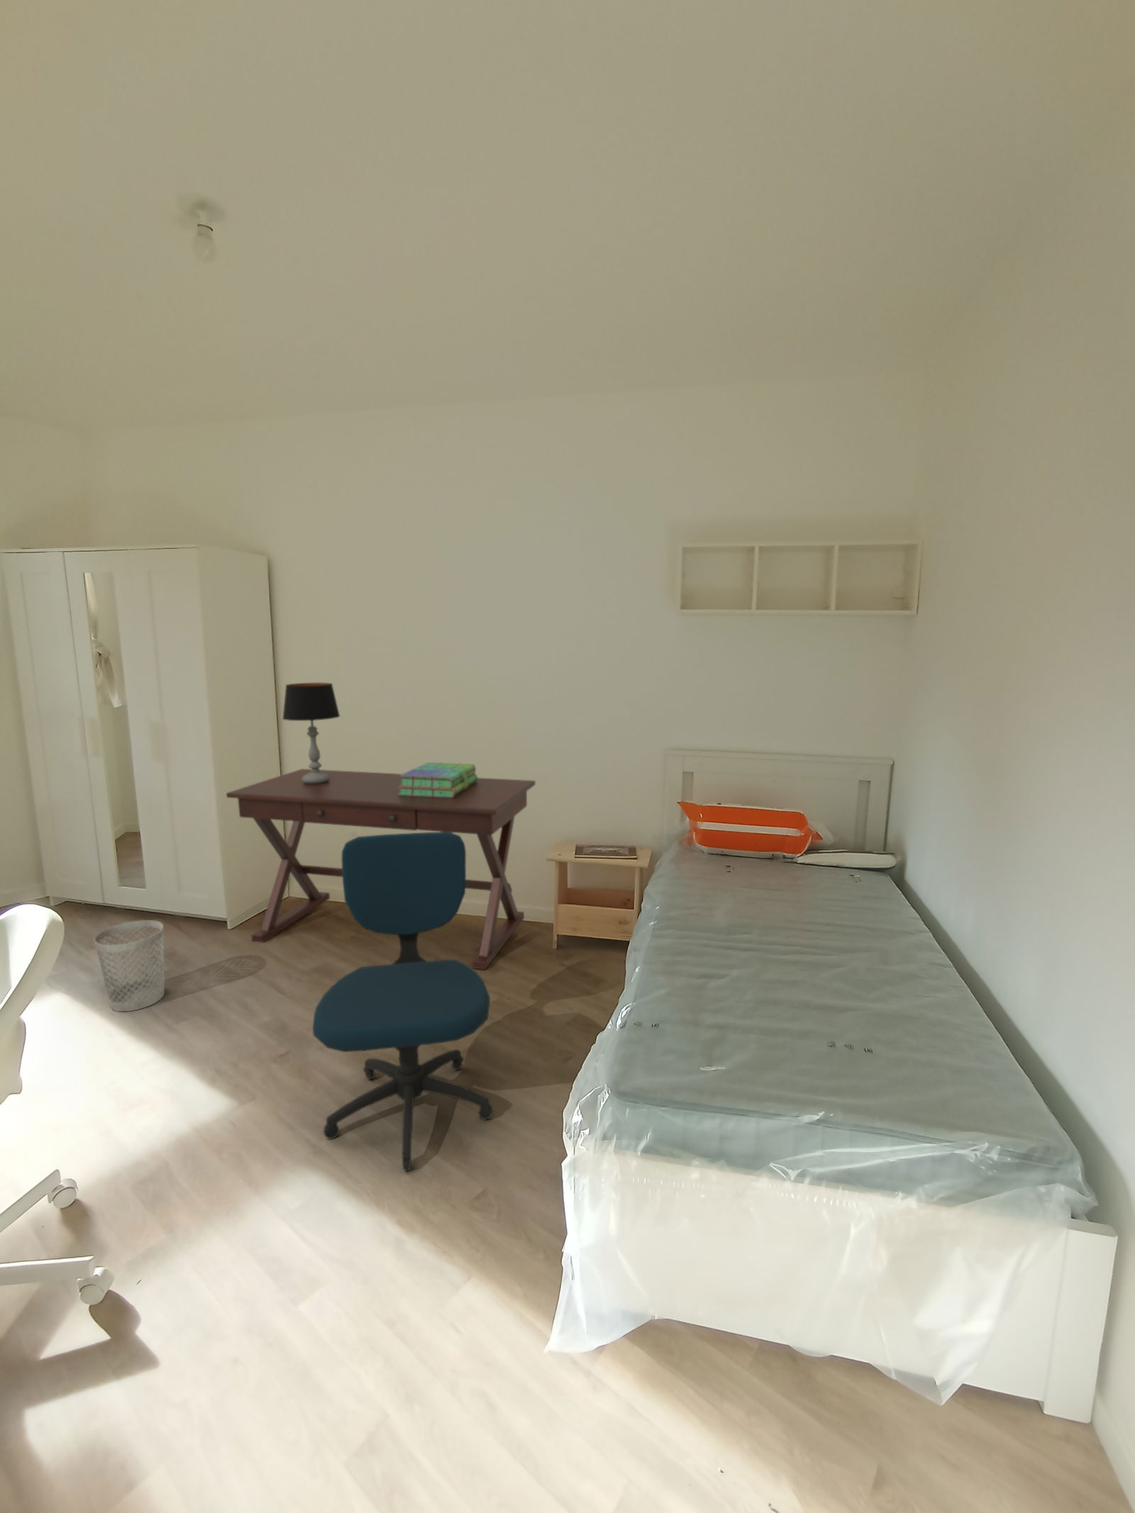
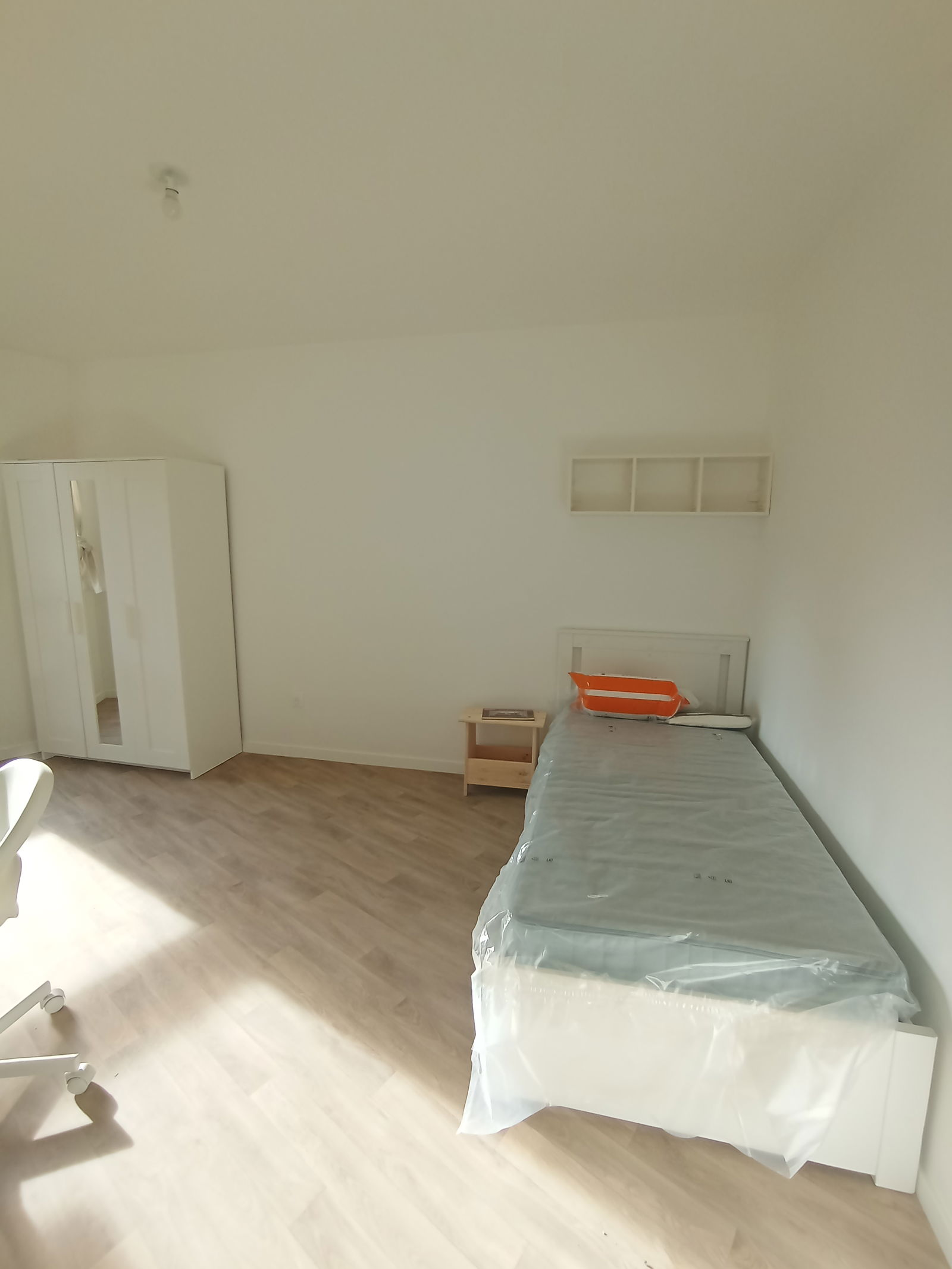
- stack of books [398,762,478,798]
- table lamp [281,682,341,783]
- wastebasket [94,919,166,1012]
- office chair [312,831,495,1172]
- desk [225,768,537,971]
